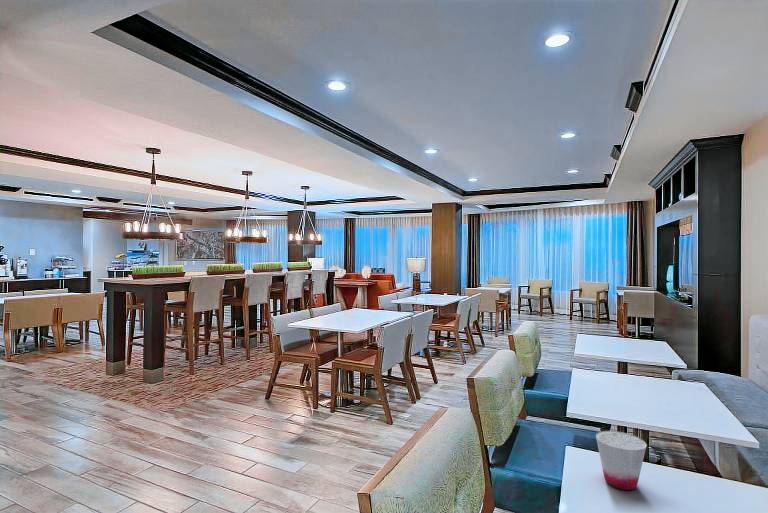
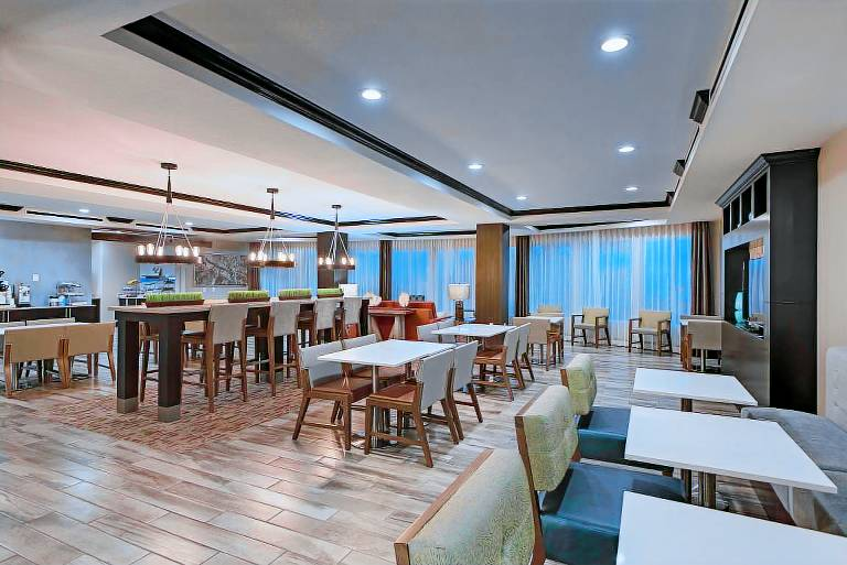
- cup [595,430,648,491]
